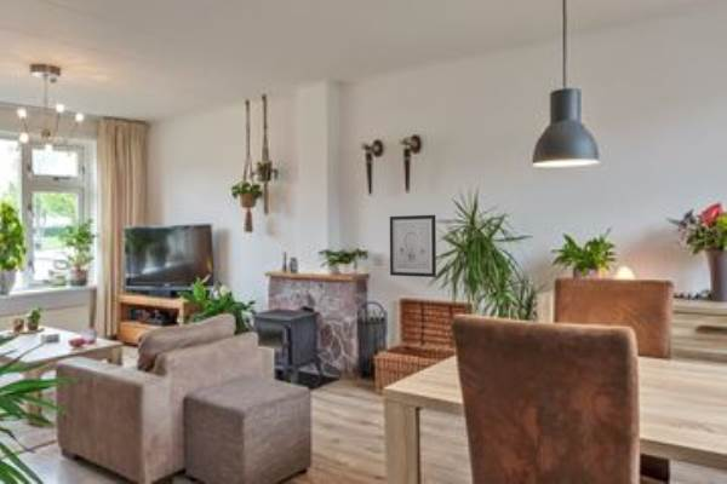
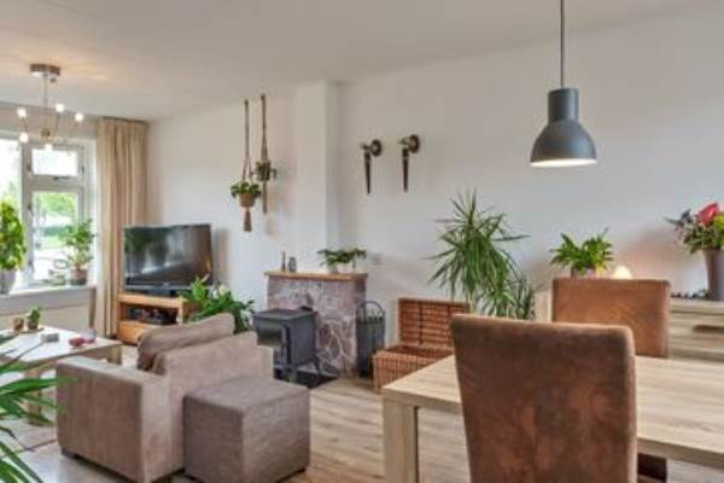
- wall art [389,214,437,278]
